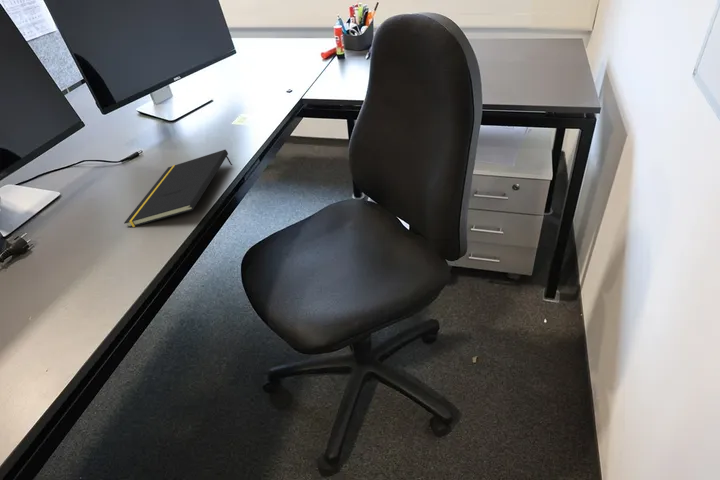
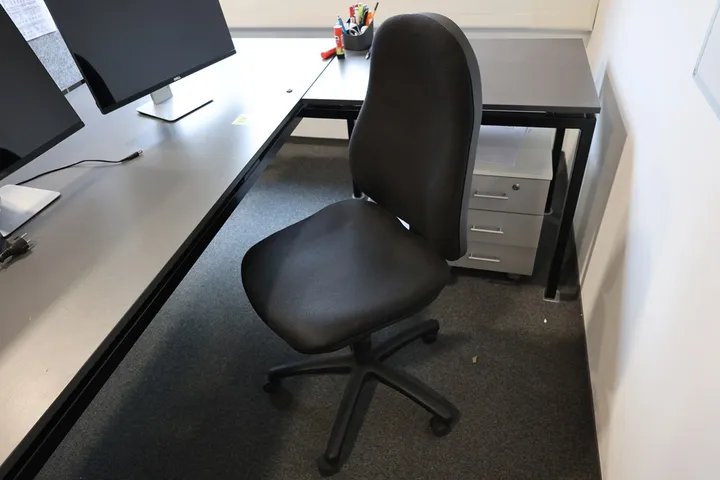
- notepad [123,149,233,229]
